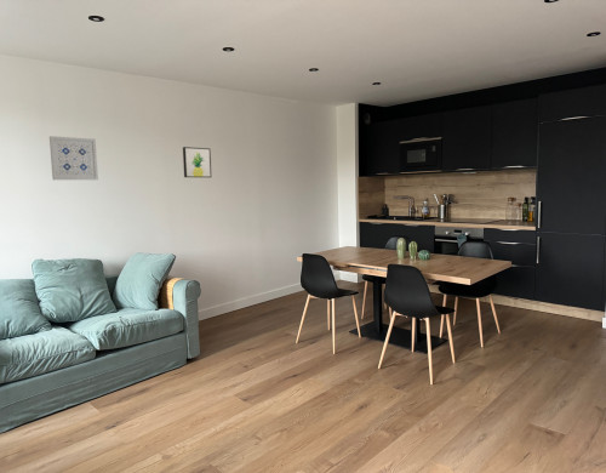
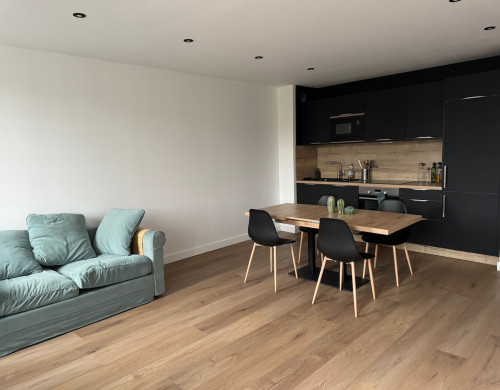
- wall art [182,146,212,178]
- wall art [48,135,99,181]
